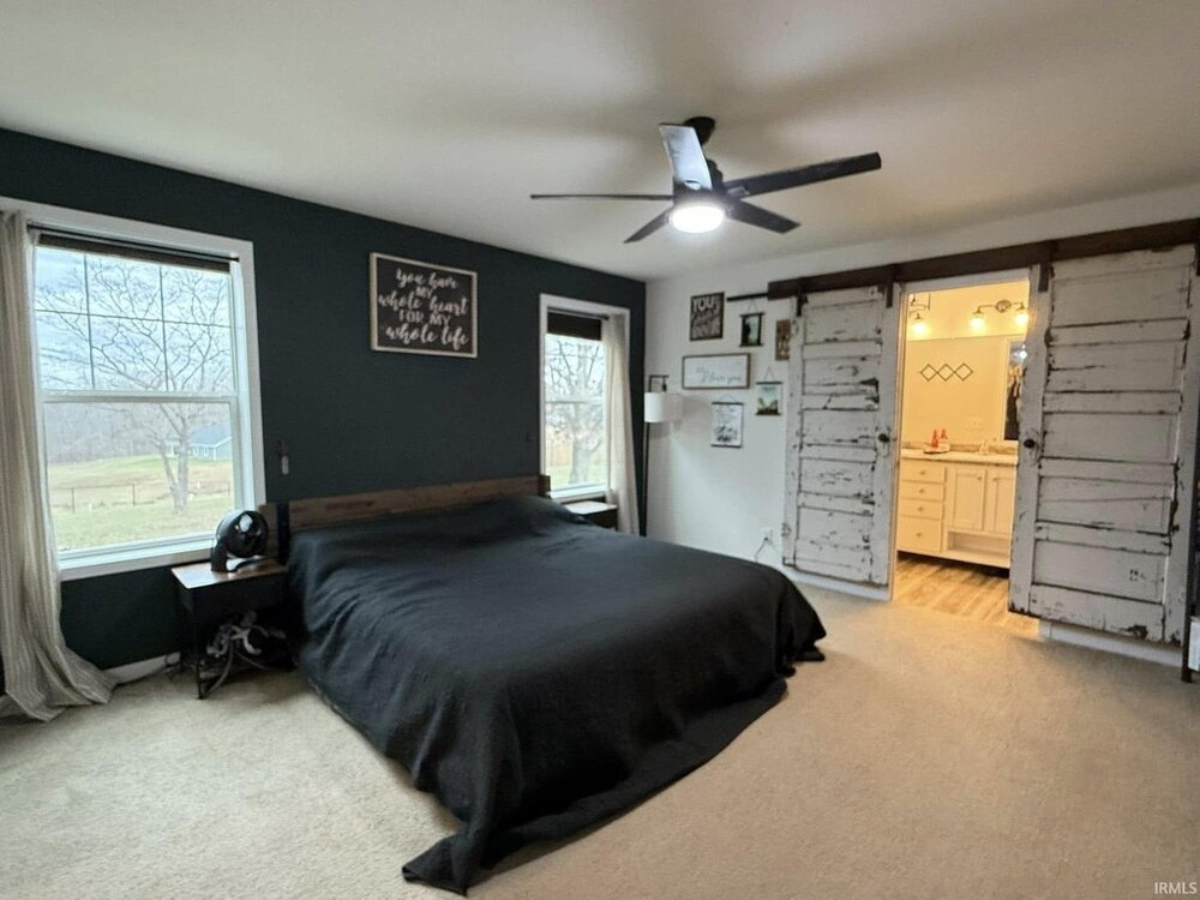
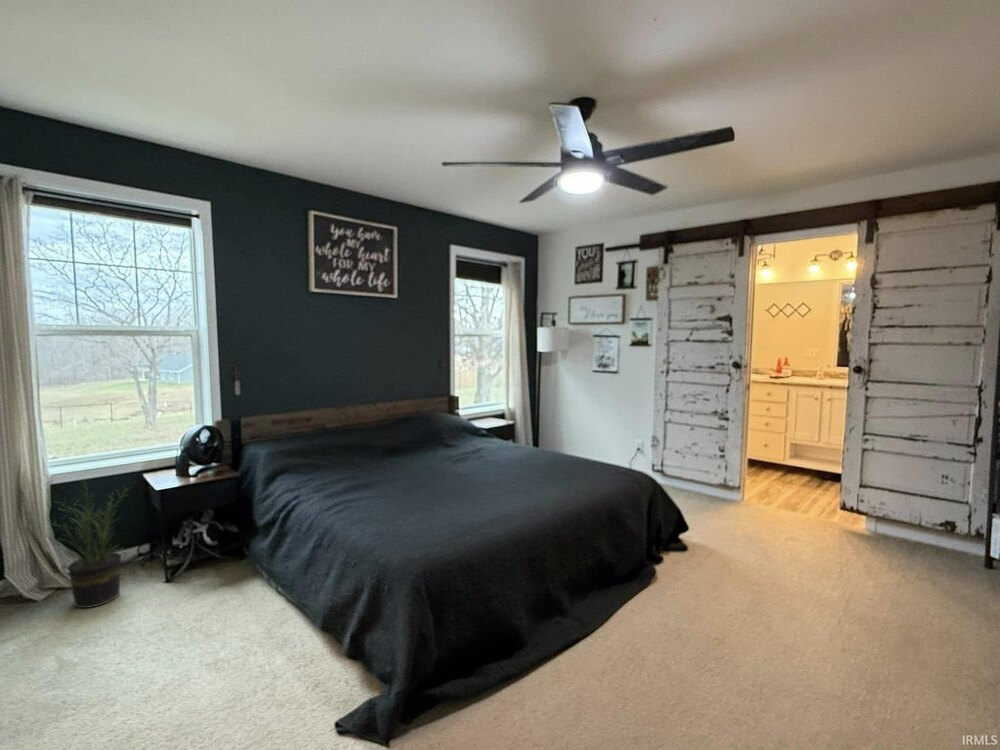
+ potted plant [42,479,139,609]
